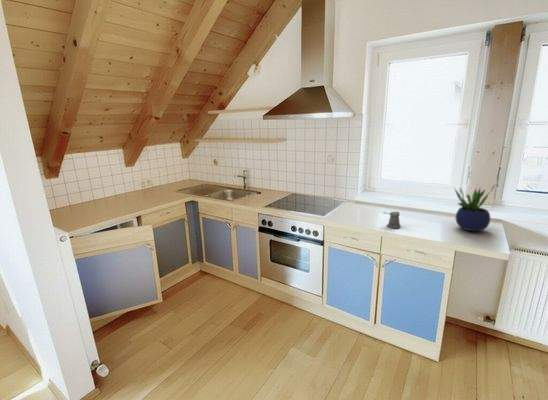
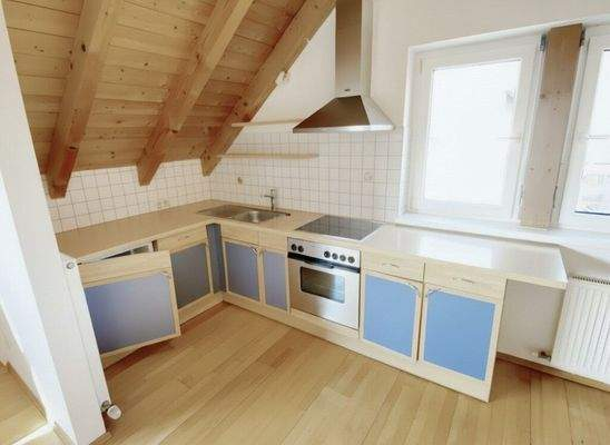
- potted plant [453,182,498,232]
- pepper shaker [382,211,402,229]
